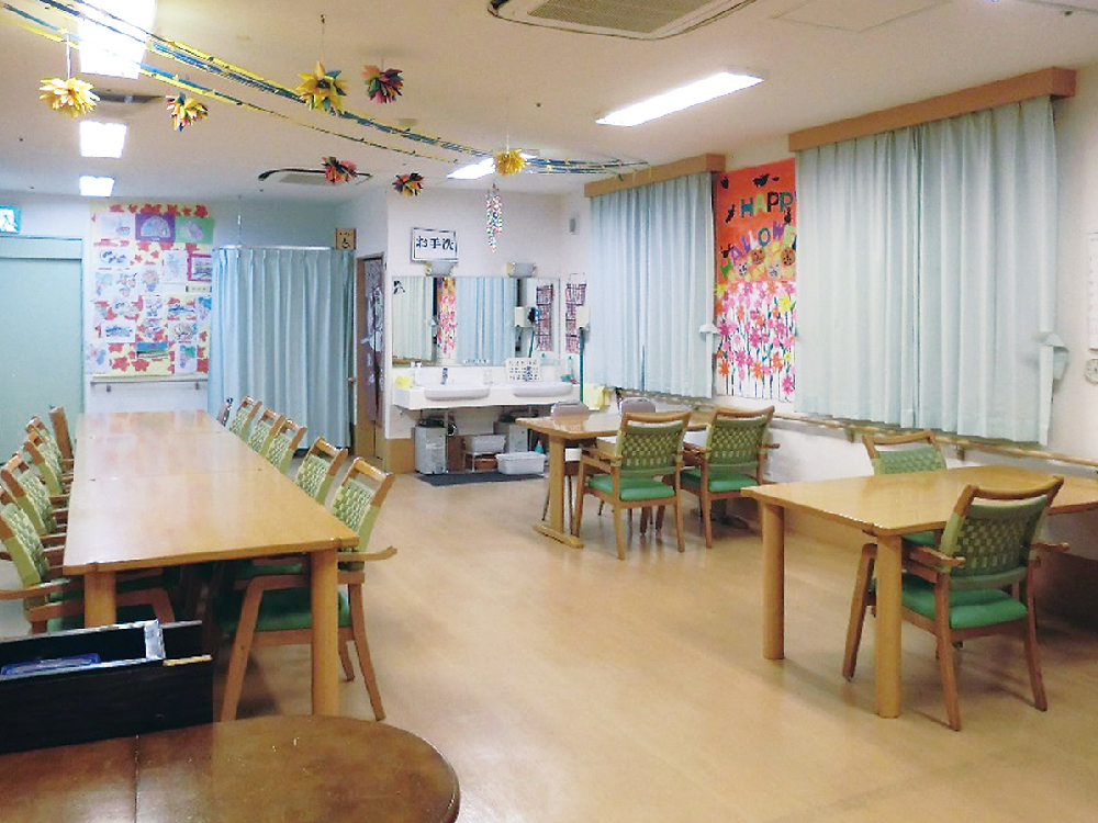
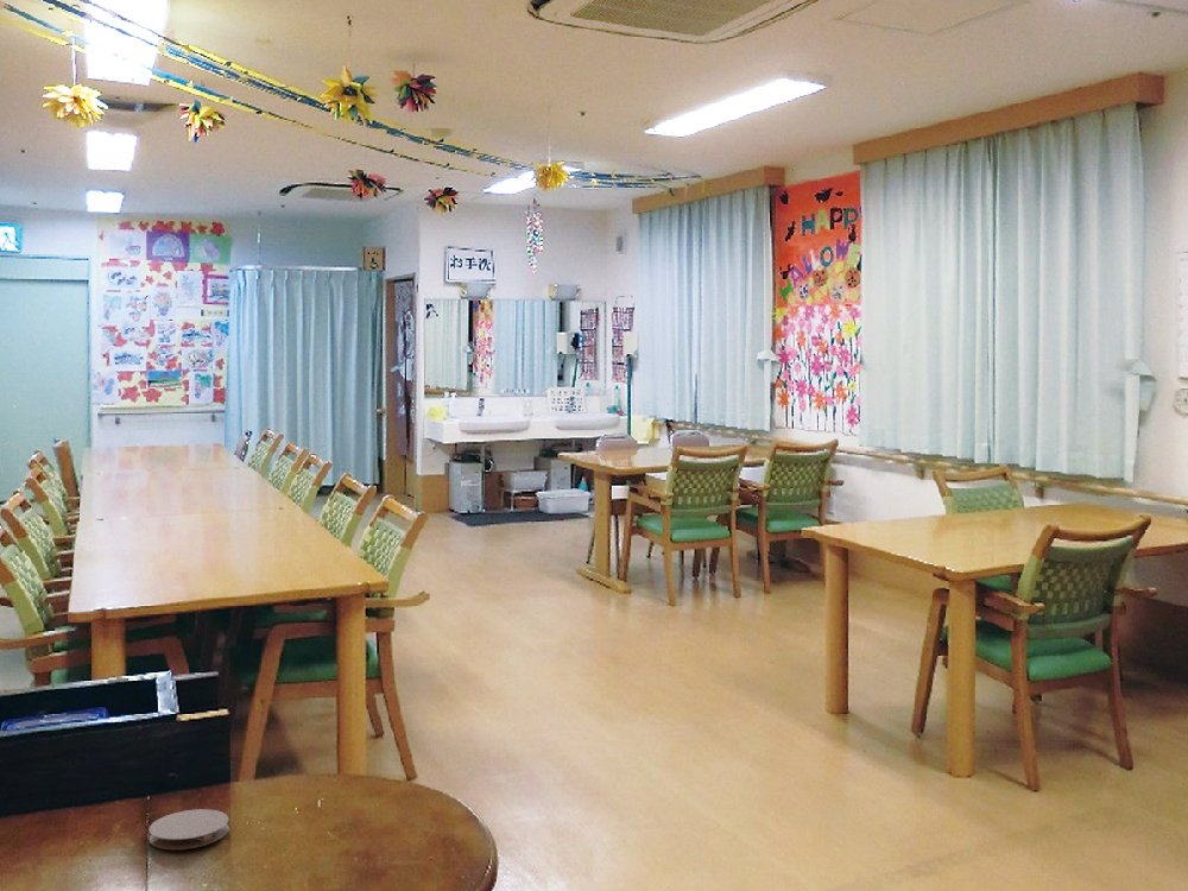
+ coaster [147,808,230,851]
